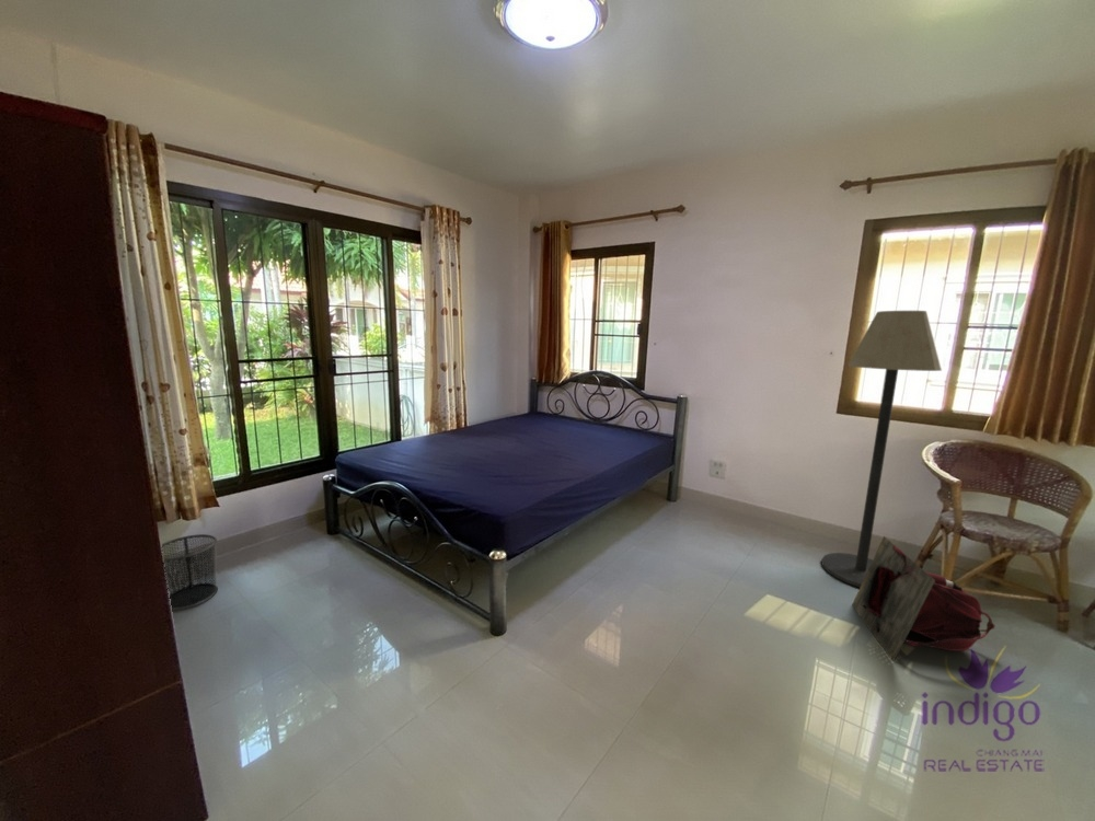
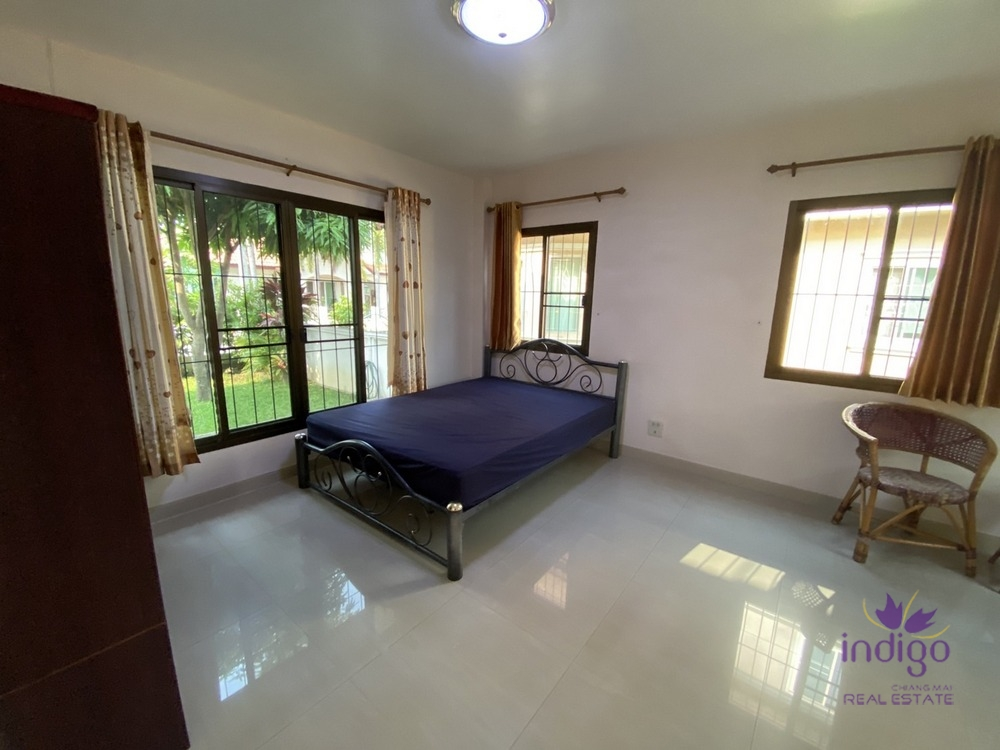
- floor lamp [820,310,943,588]
- backpack [851,535,996,662]
- waste bin [161,533,219,611]
